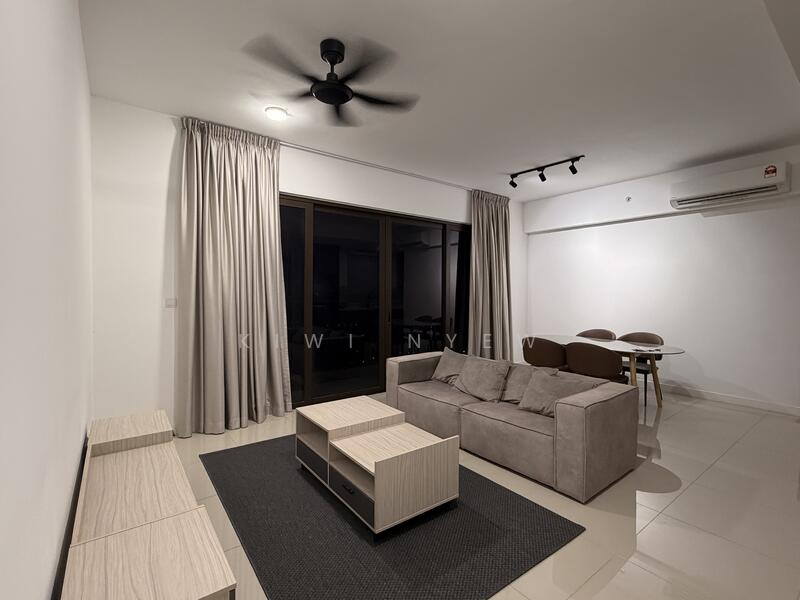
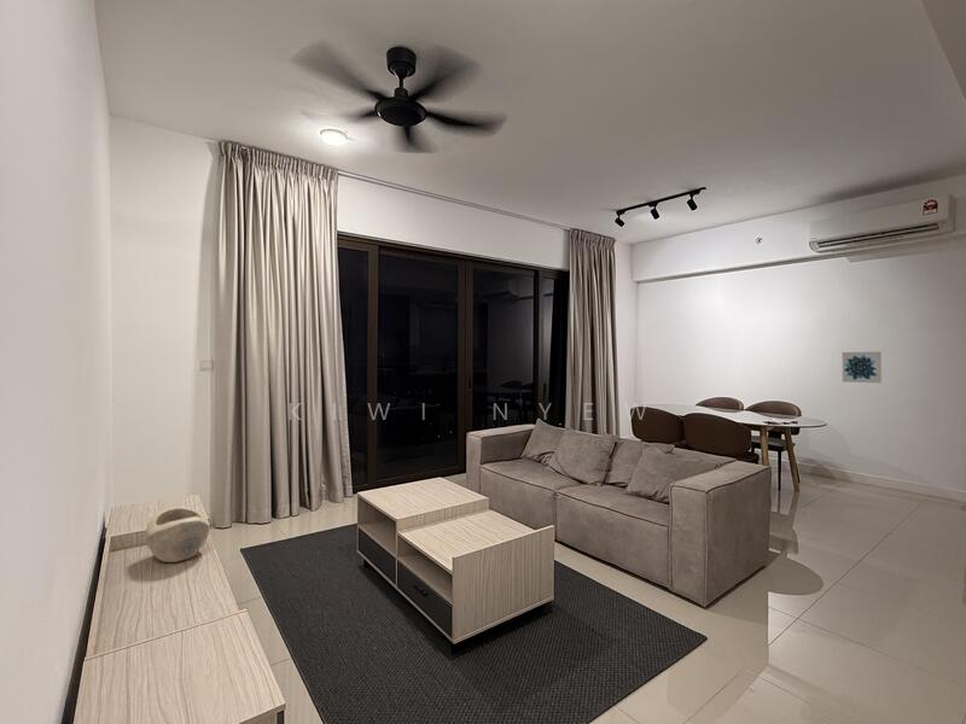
+ decorative bowl [145,506,211,564]
+ wall art [842,351,883,384]
